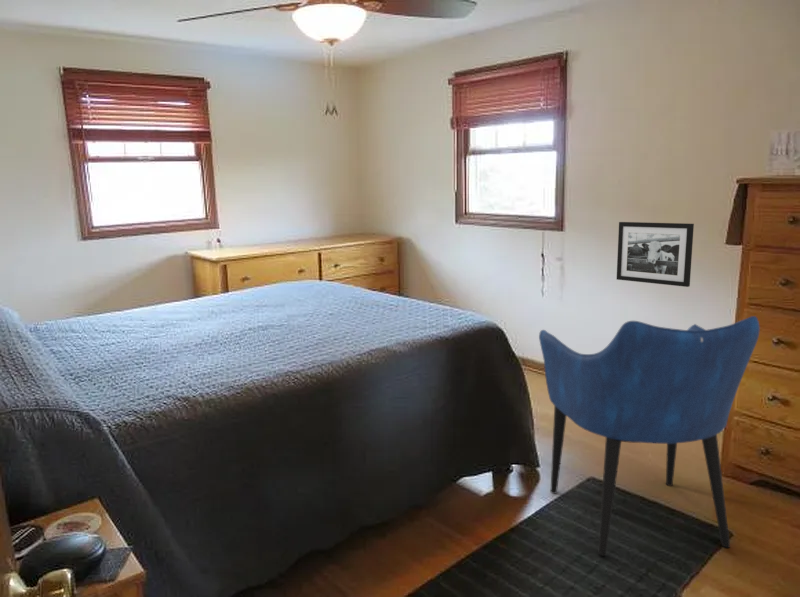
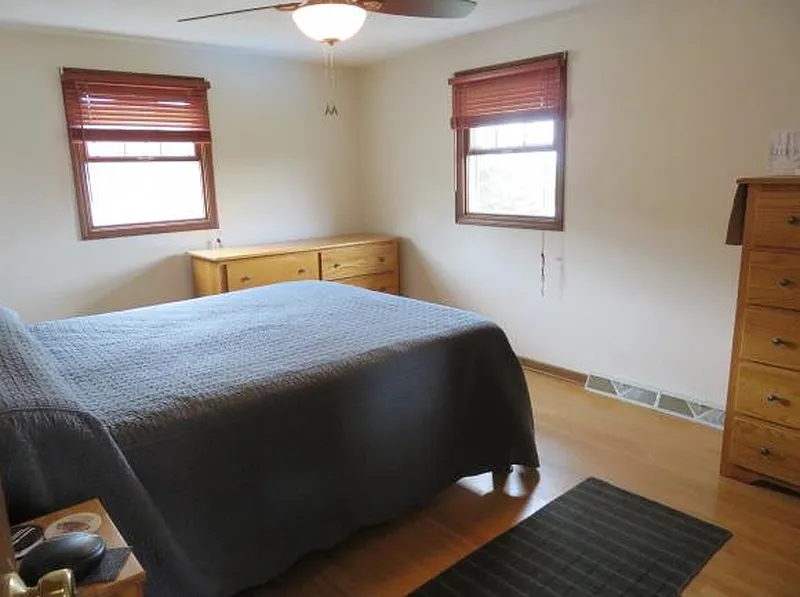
- armchair [538,315,761,557]
- picture frame [616,221,695,288]
